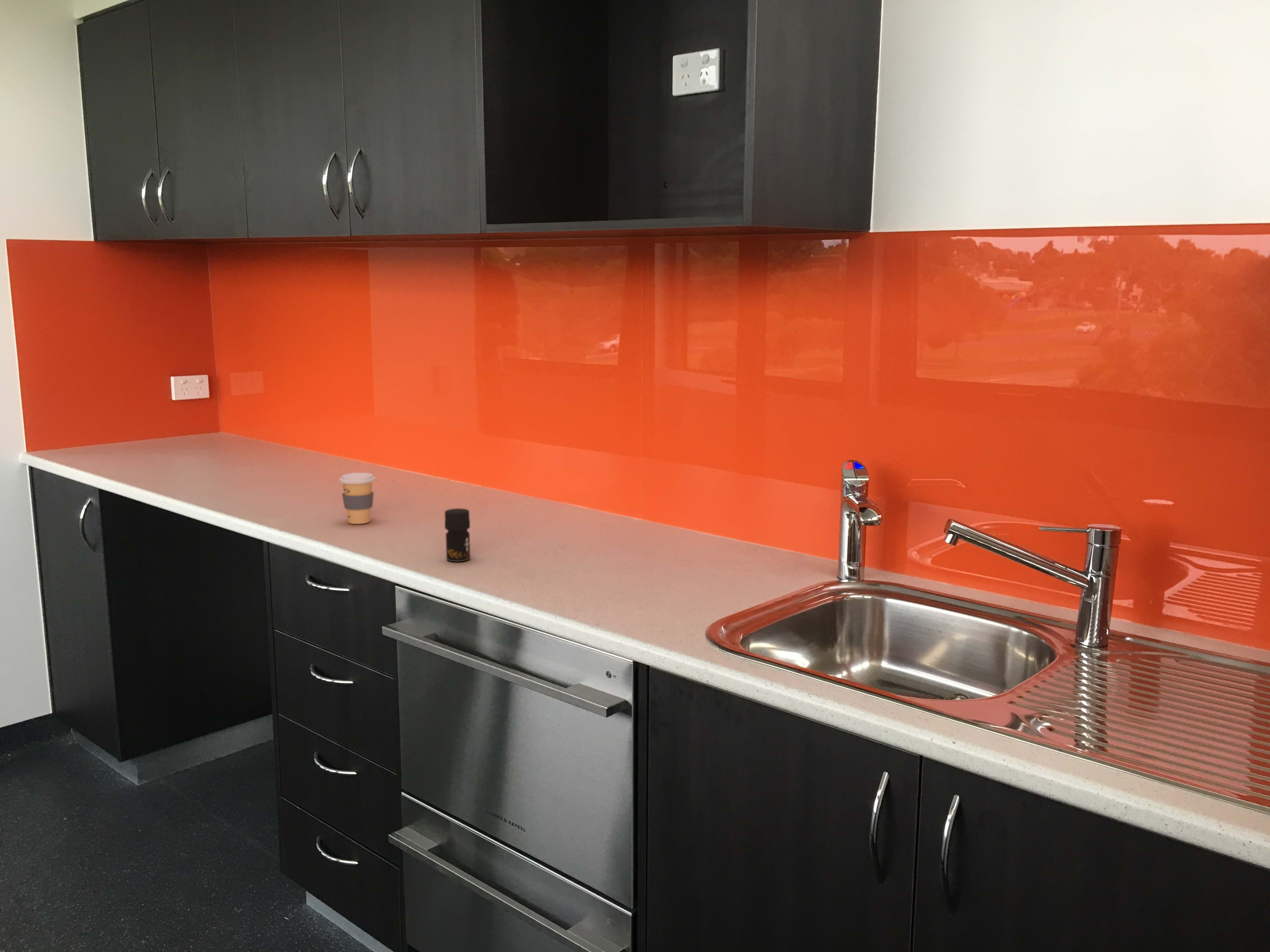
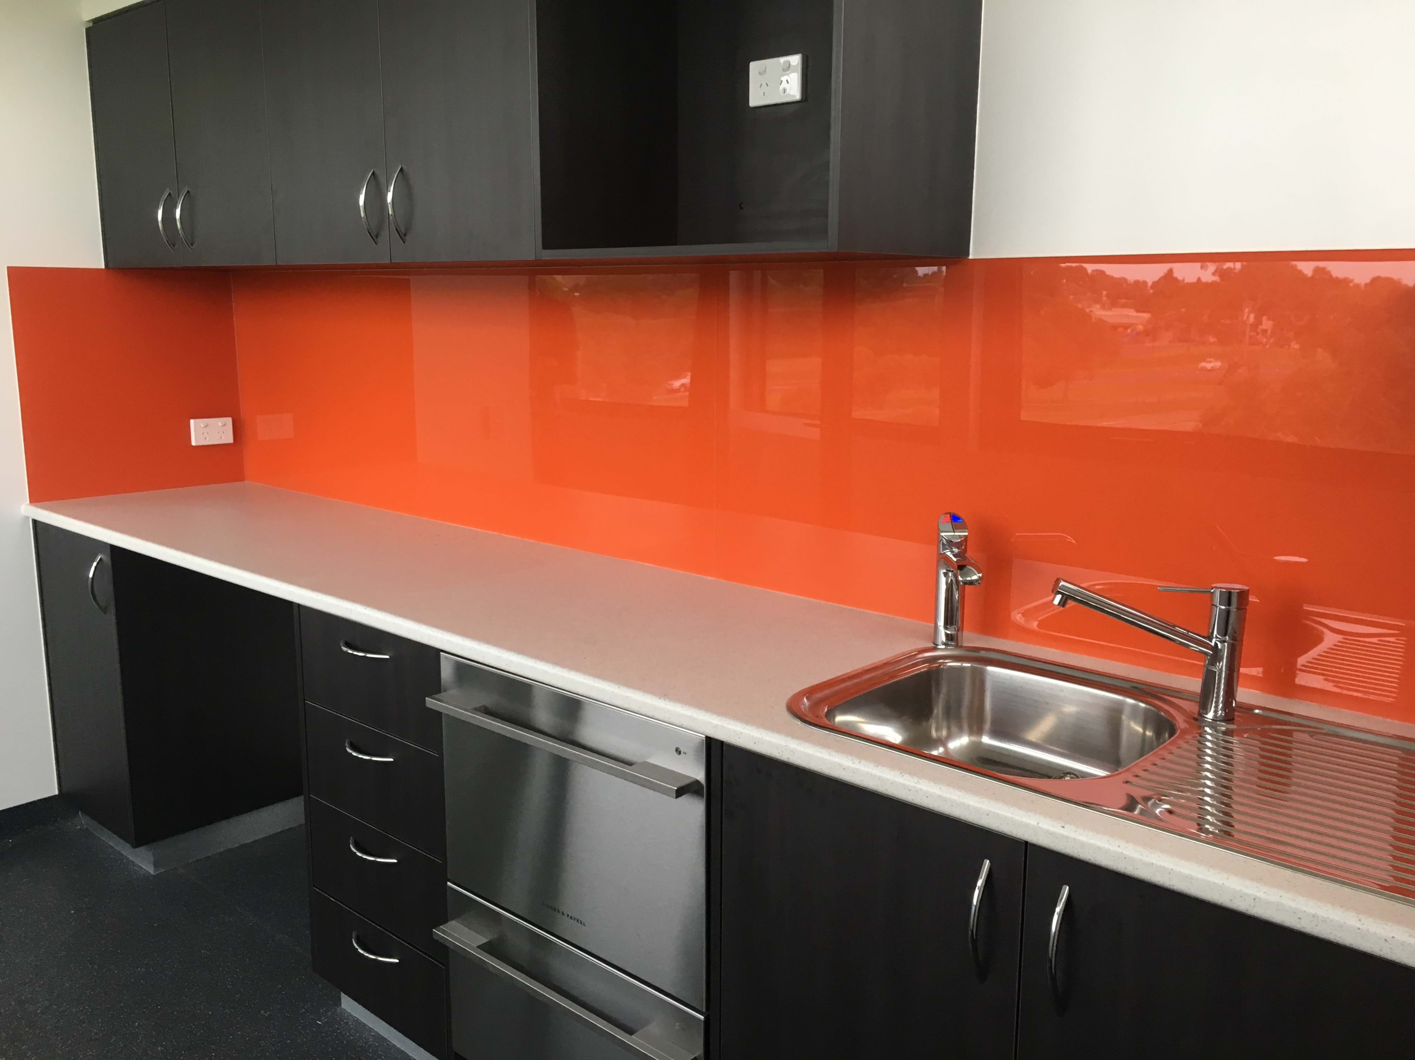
- jar [444,508,471,562]
- coffee cup [339,473,376,524]
